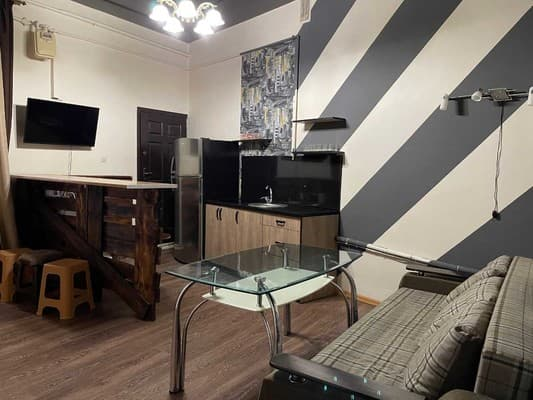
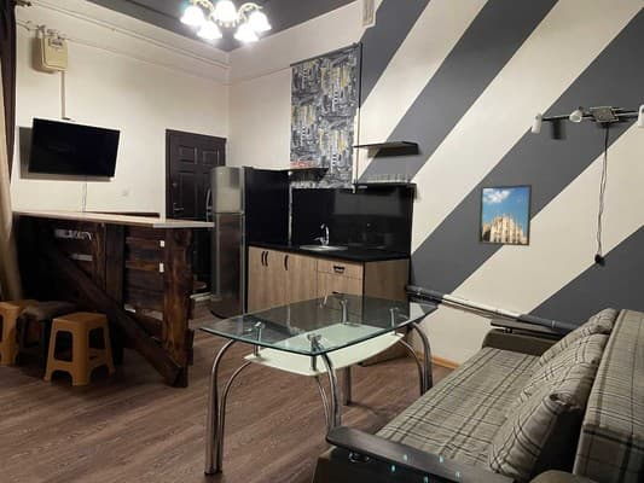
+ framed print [477,184,533,248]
